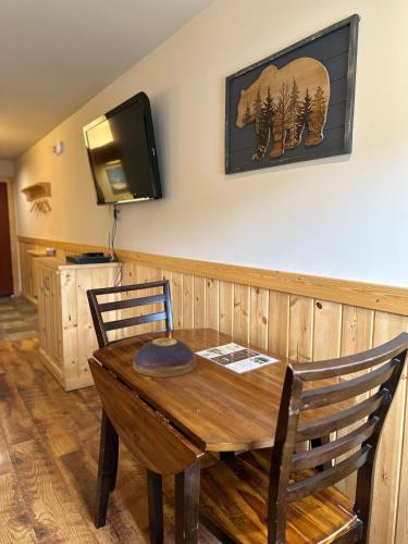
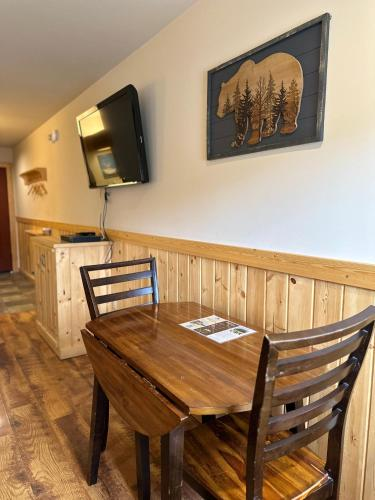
- decorative bowl [132,337,198,379]
